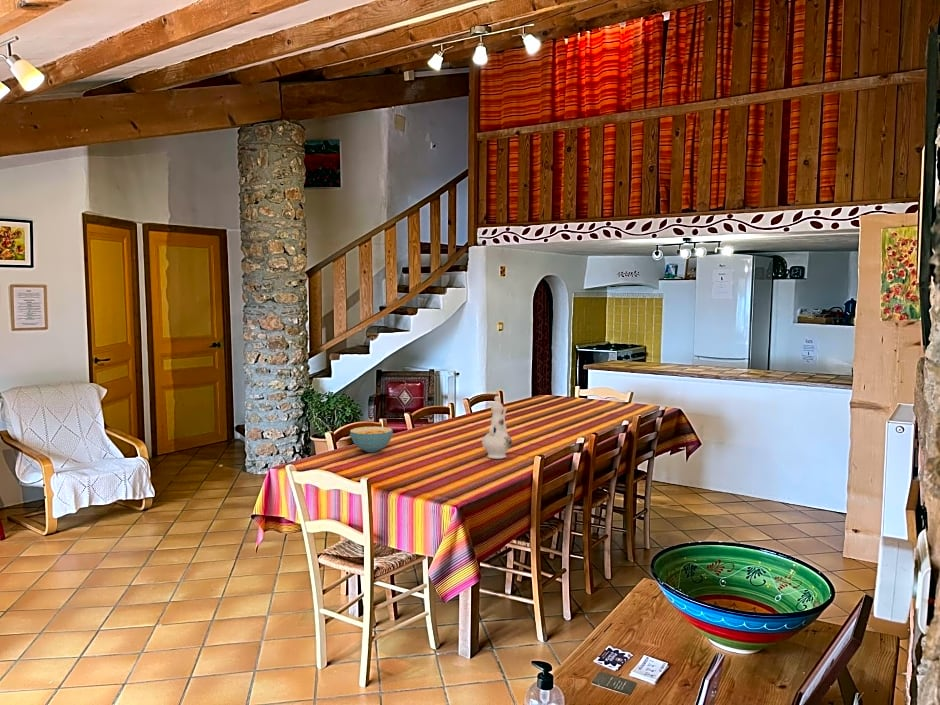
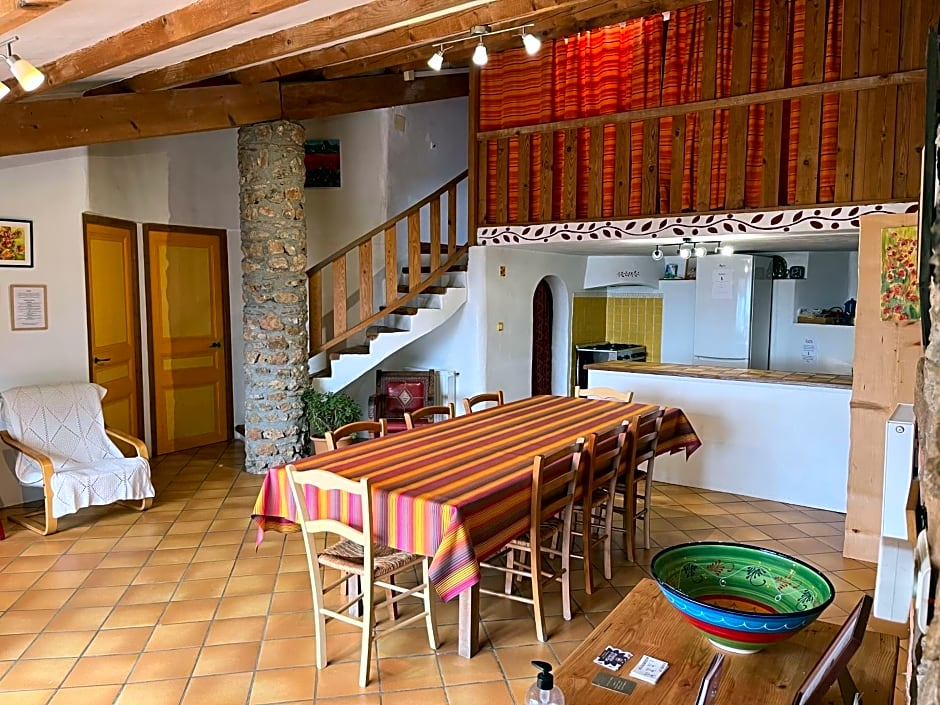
- chinaware [481,395,513,460]
- cereal bowl [349,426,394,453]
